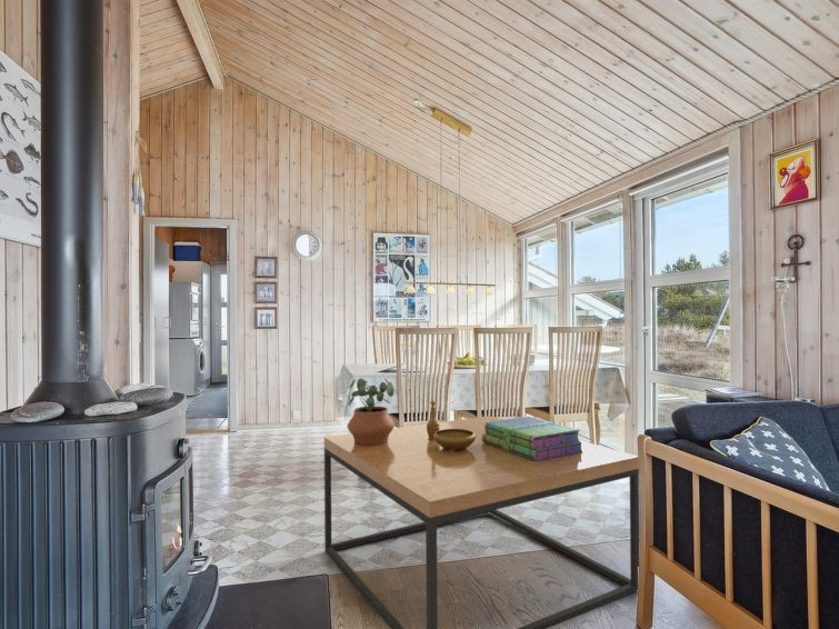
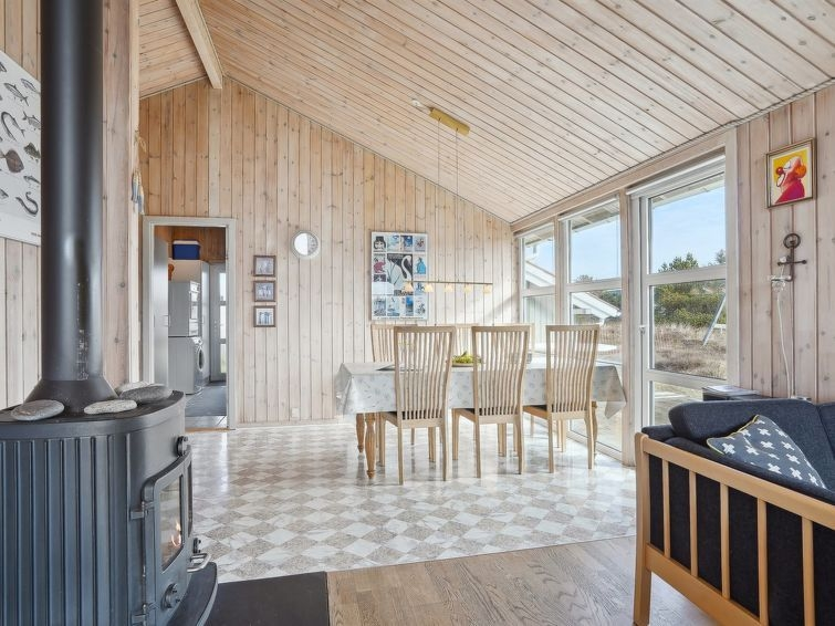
- potted plant [346,377,396,446]
- stack of books [482,416,583,461]
- coffee table [323,415,641,629]
- decorative bowl [426,399,476,451]
